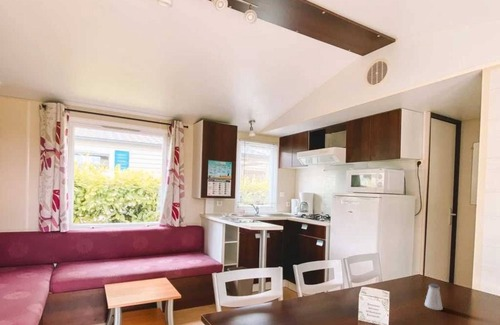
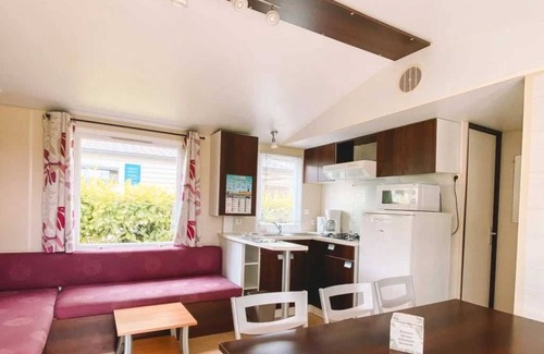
- saltshaker [424,283,444,311]
